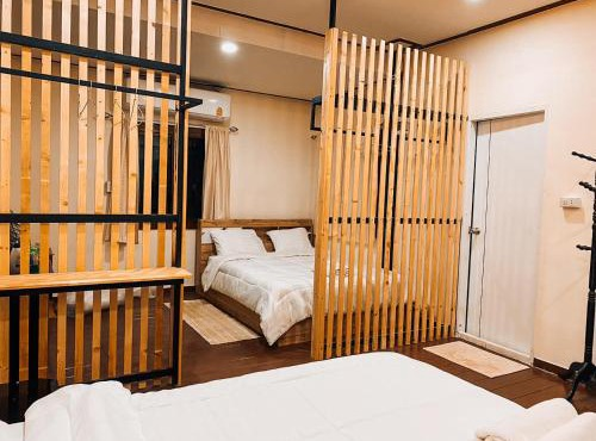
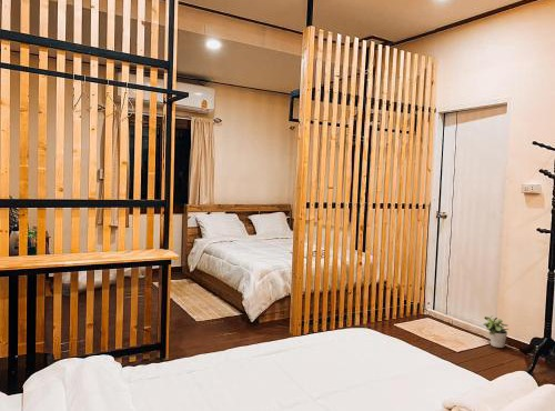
+ potted plant [482,314,509,349]
